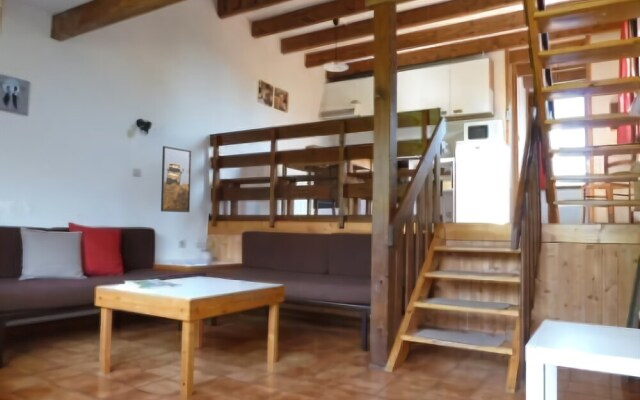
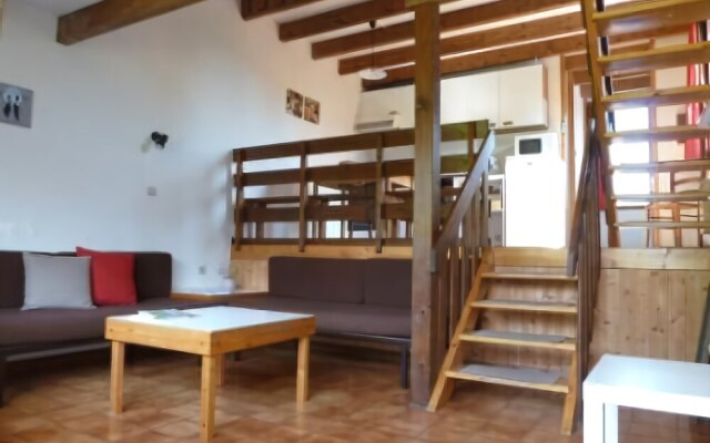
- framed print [160,145,192,213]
